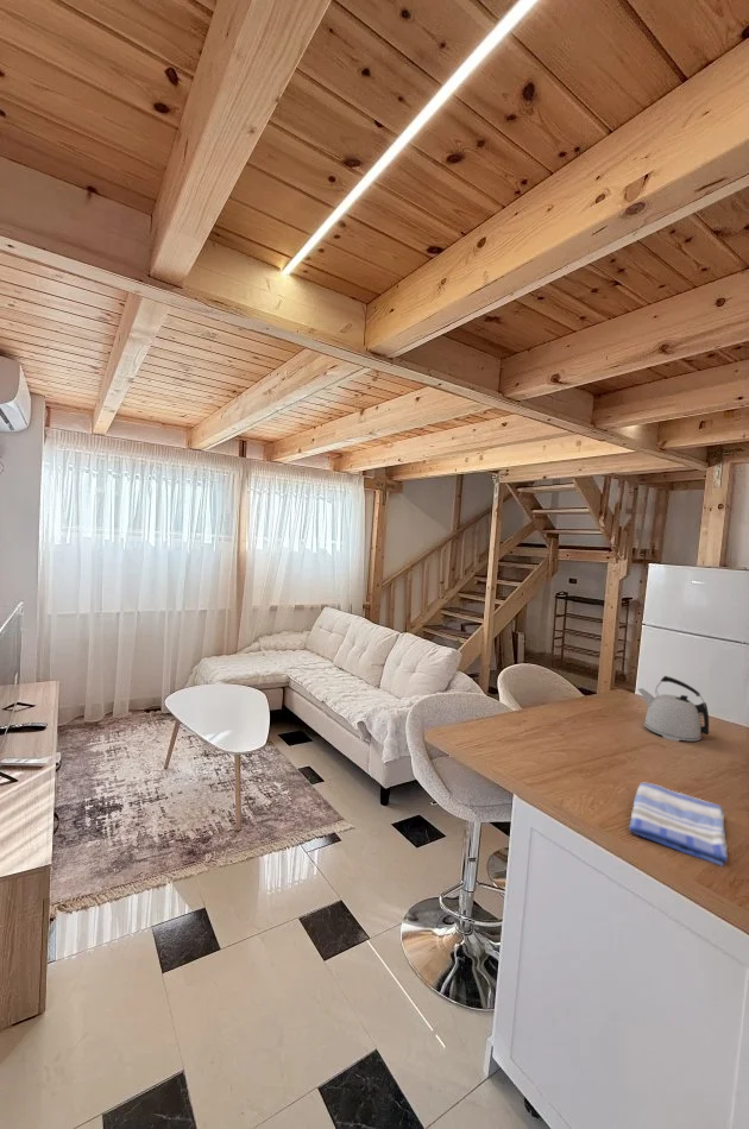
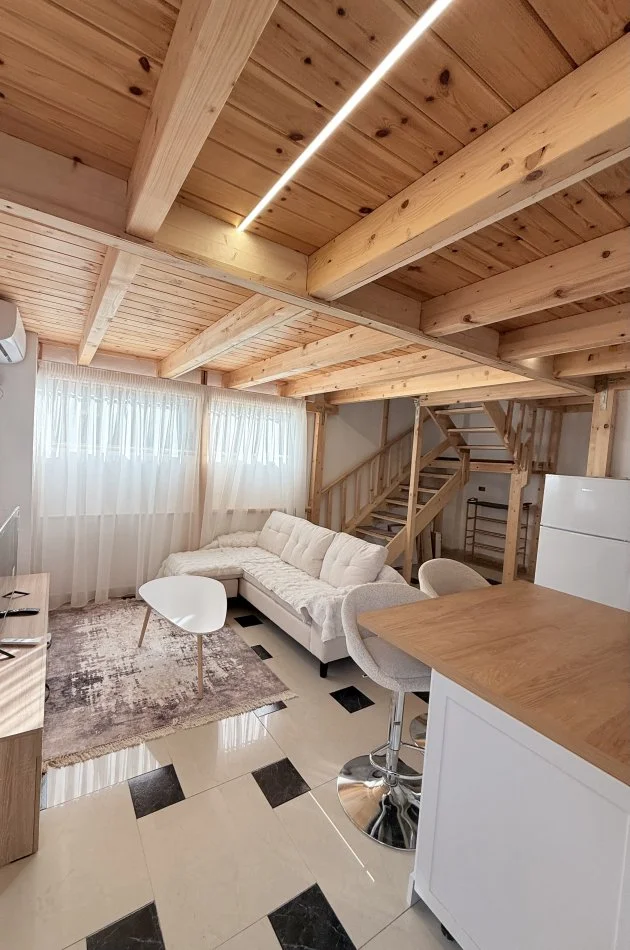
- kettle [637,675,711,743]
- dish towel [628,782,729,868]
